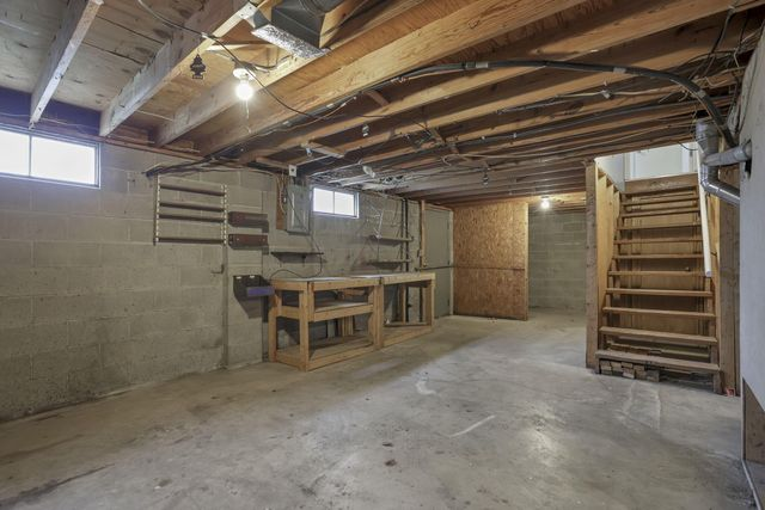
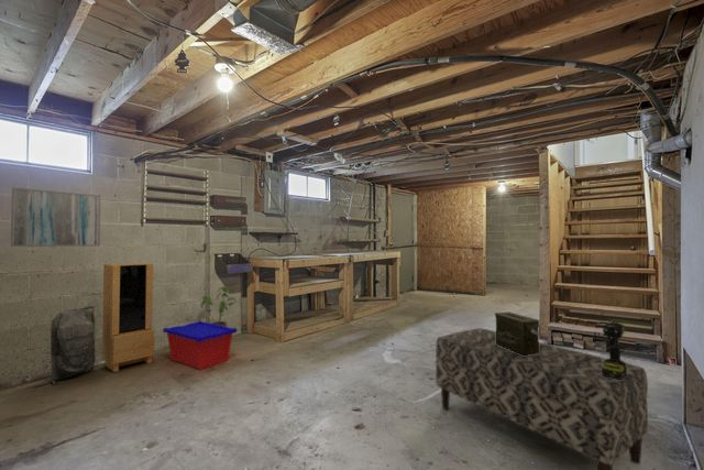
+ buddha head [50,305,97,385]
+ bench [435,327,649,470]
+ wall art [10,187,101,248]
+ storage cabinet [101,262,156,373]
+ storage bin [162,319,238,371]
+ power drill [602,320,627,380]
+ ammunition box [494,310,541,356]
+ house plant [199,285,239,327]
